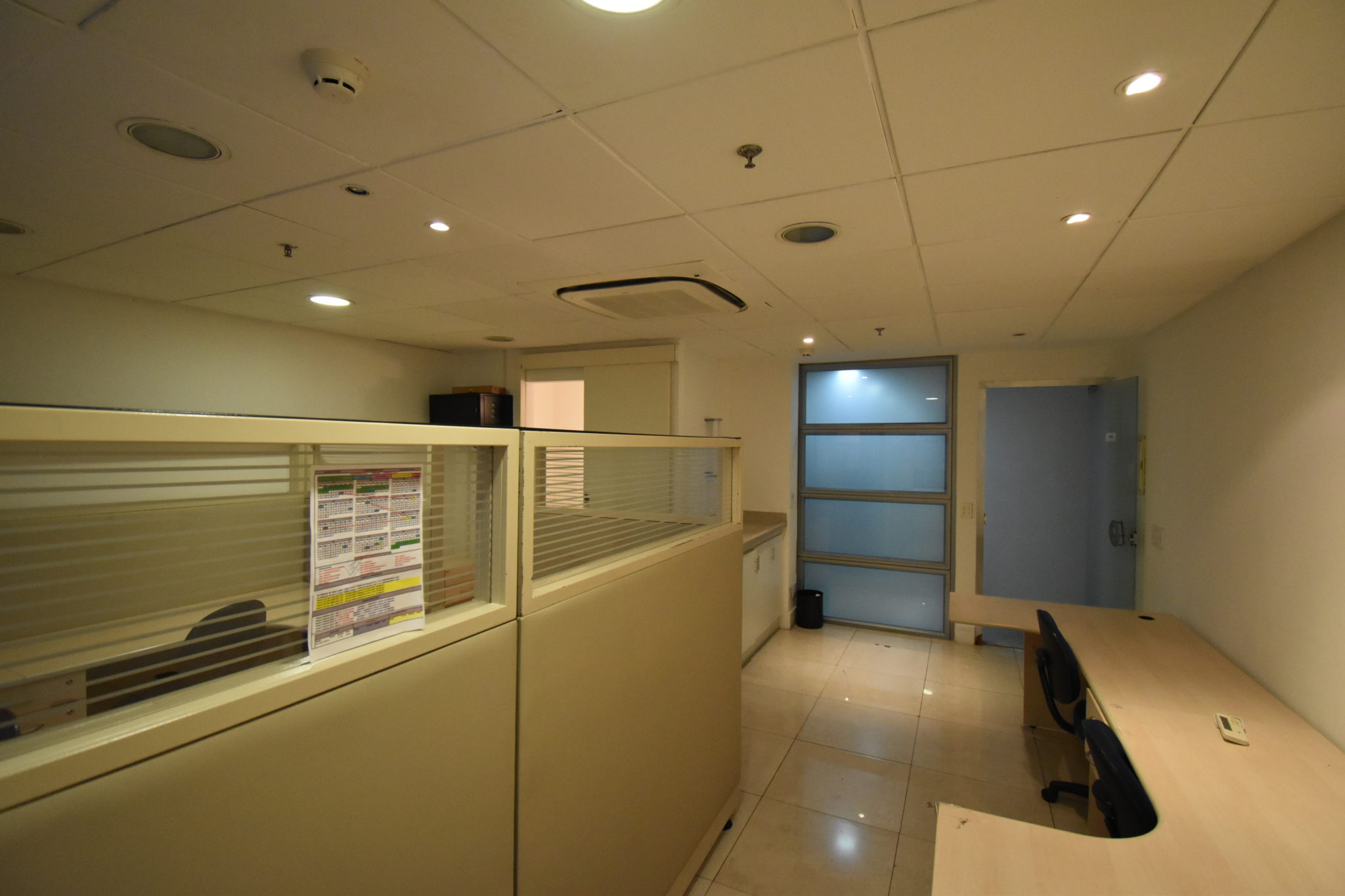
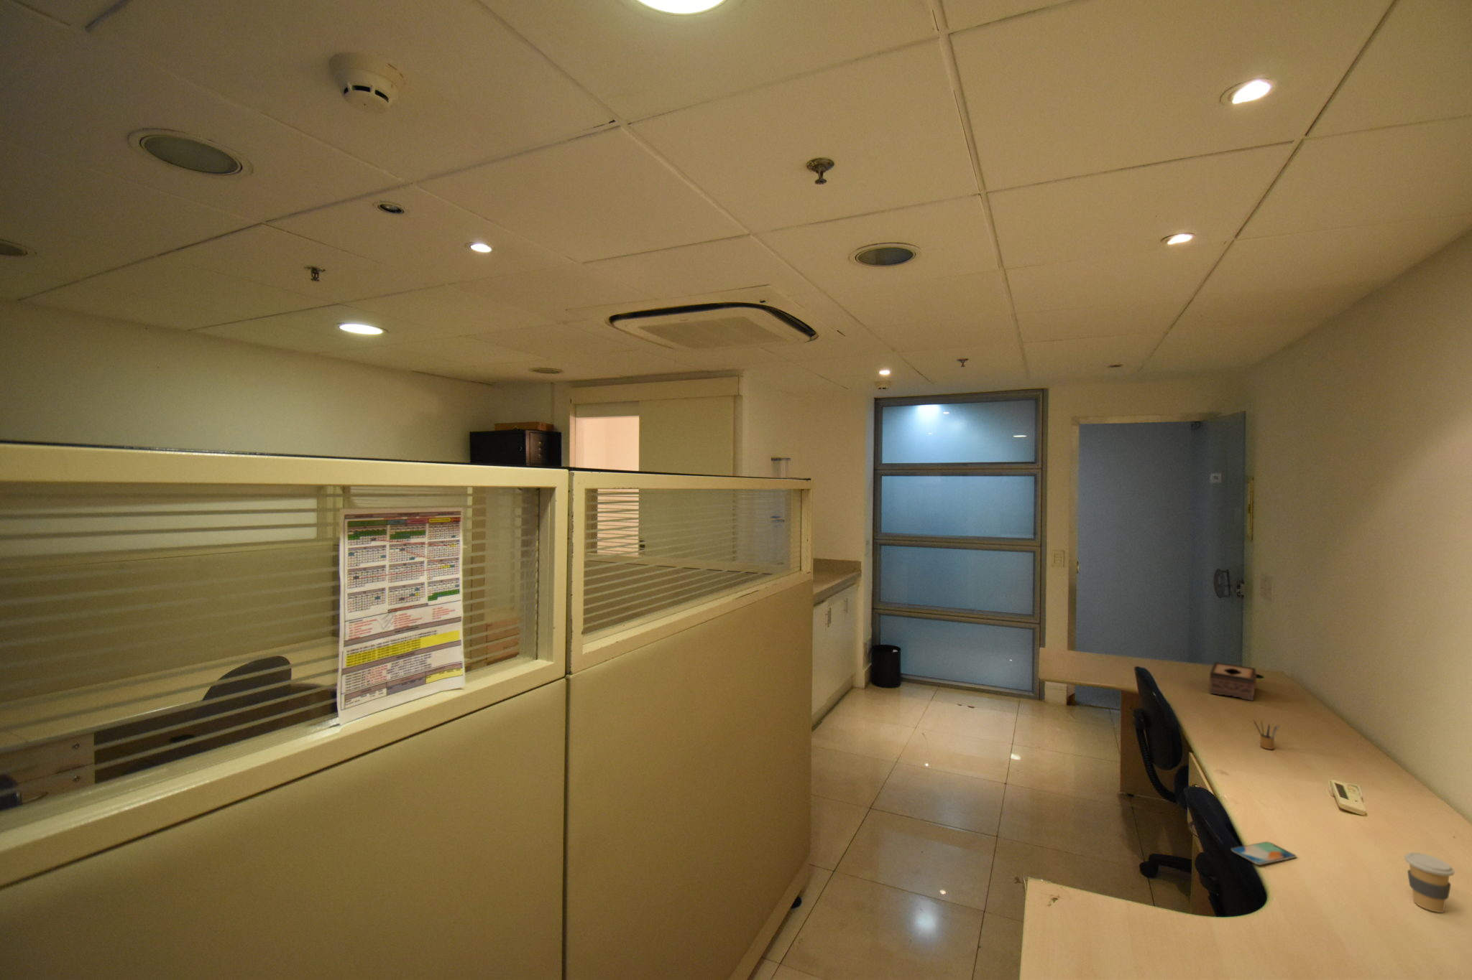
+ pencil box [1253,720,1280,750]
+ tissue box [1208,662,1257,701]
+ smartphone [1230,841,1297,866]
+ coffee cup [1404,852,1456,913]
